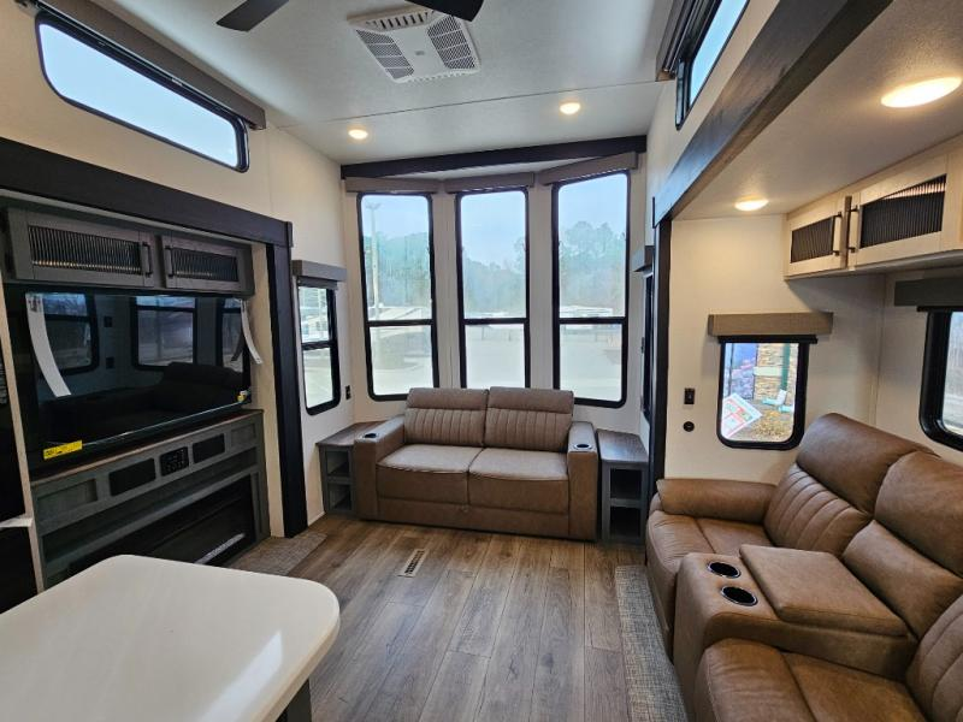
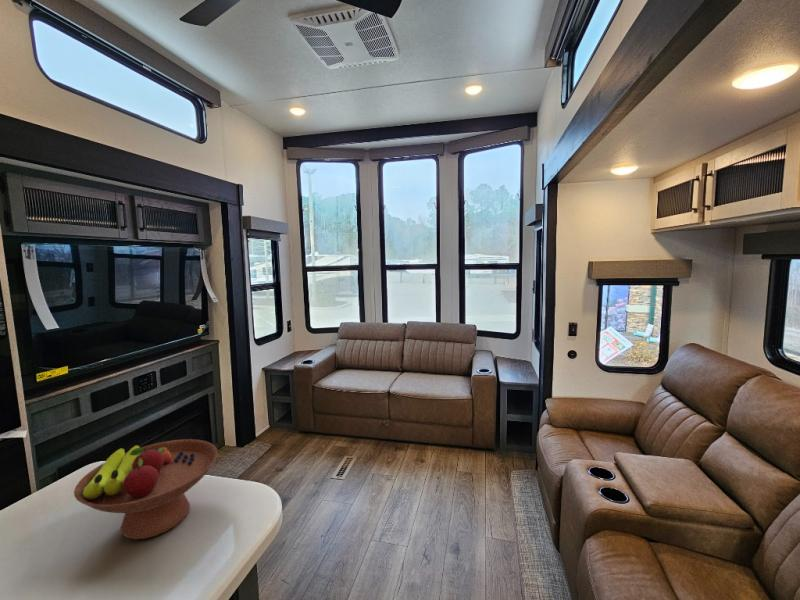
+ fruit bowl [73,438,219,541]
